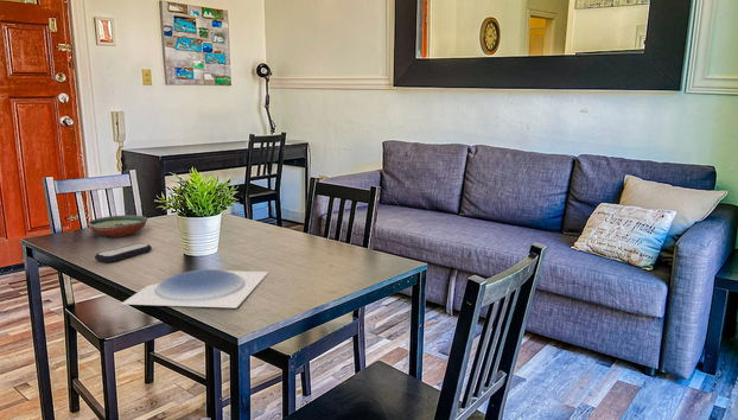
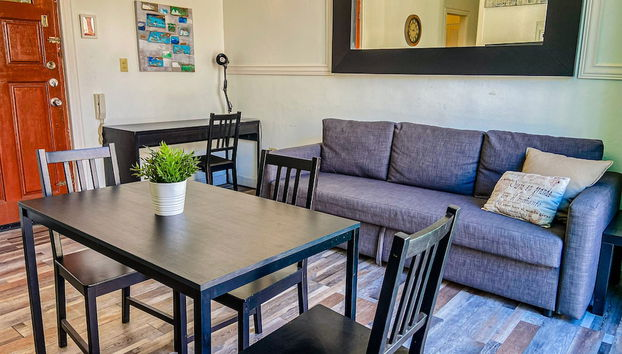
- plate [121,268,269,308]
- decorative bowl [87,214,148,238]
- remote control [94,242,153,263]
